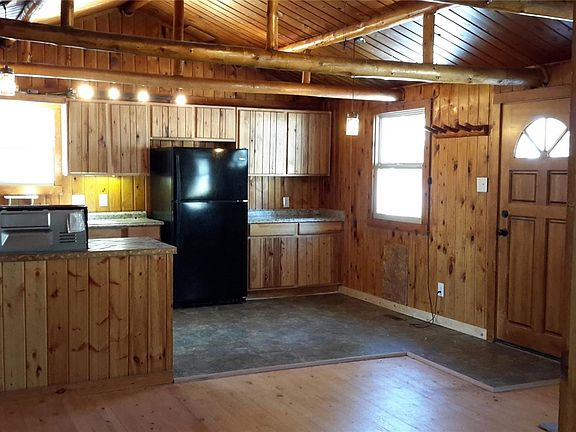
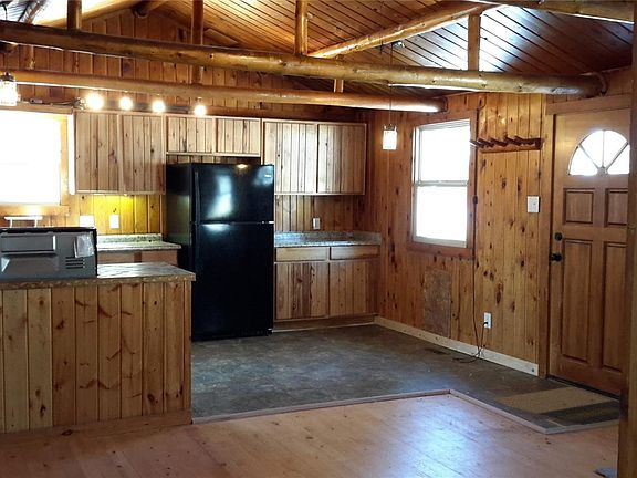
+ door mat [491,386,620,428]
